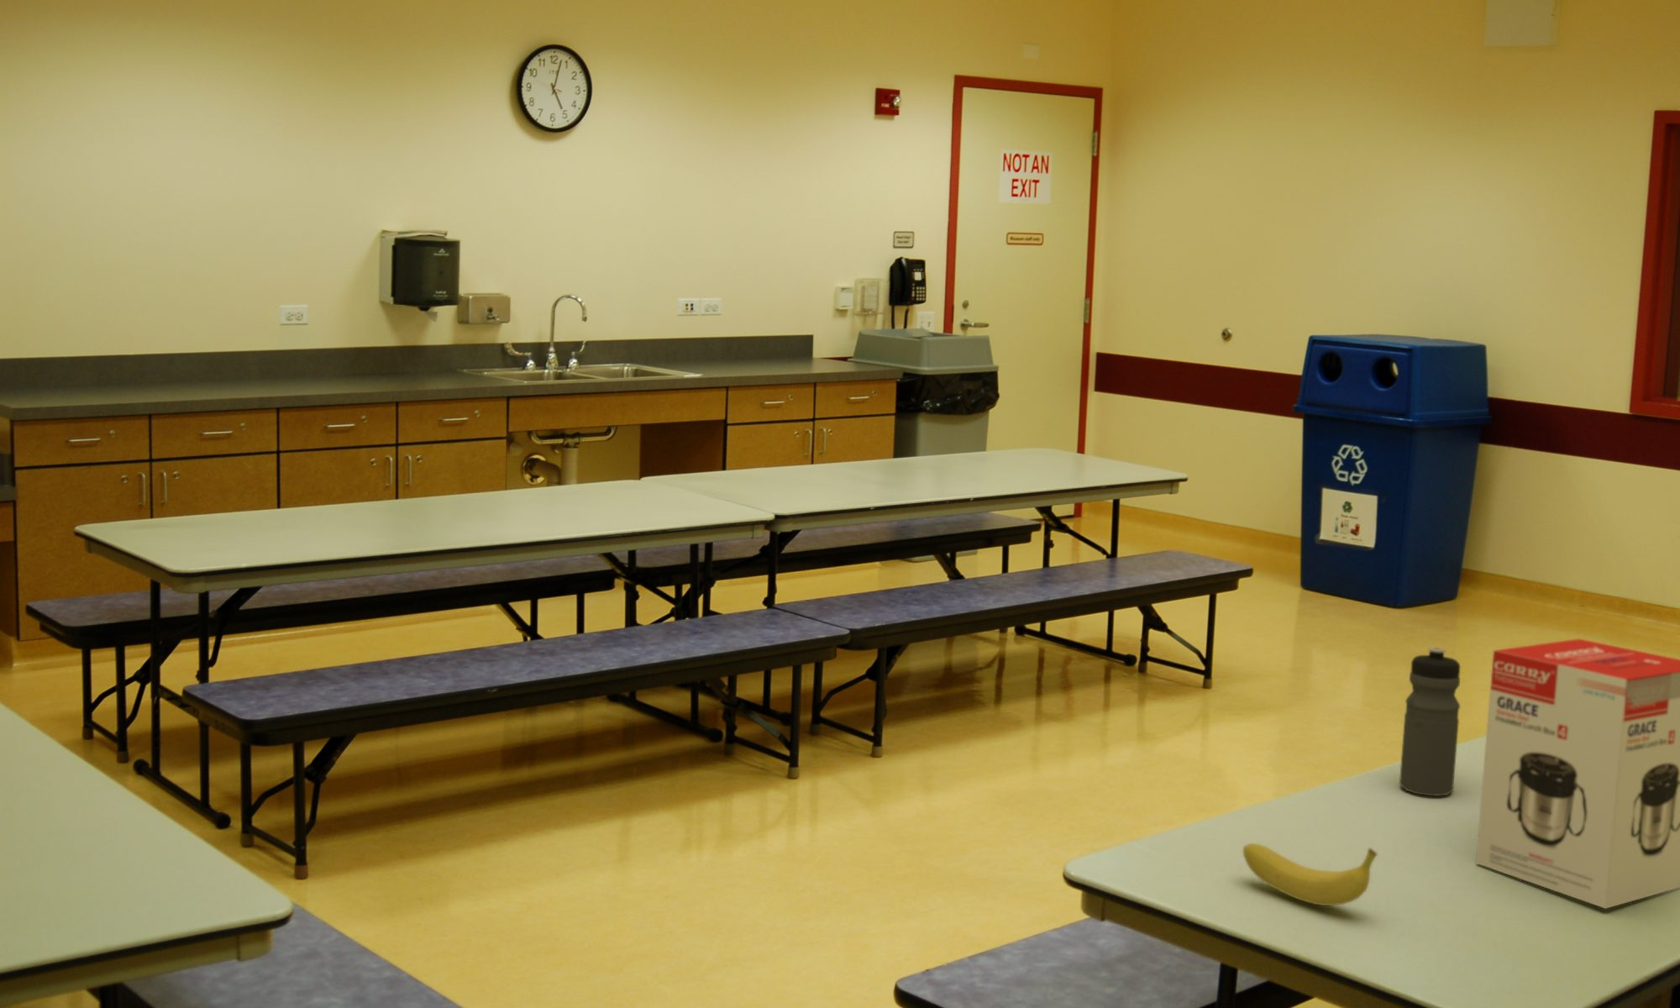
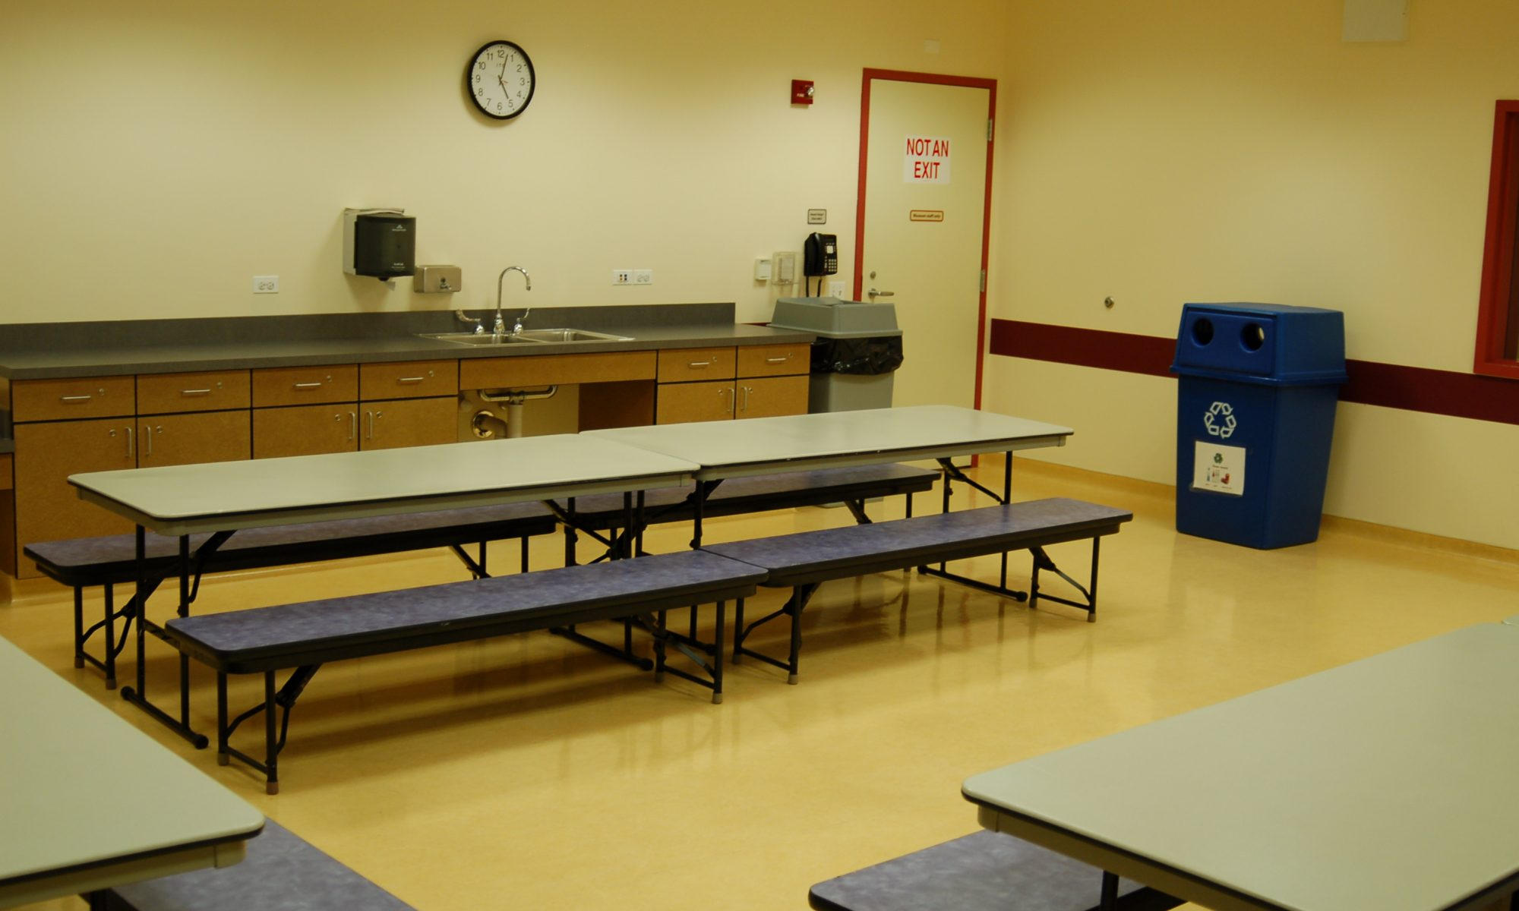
- water bottle [1399,647,1460,797]
- fruit [1242,842,1378,906]
- lunch box [1475,637,1680,910]
